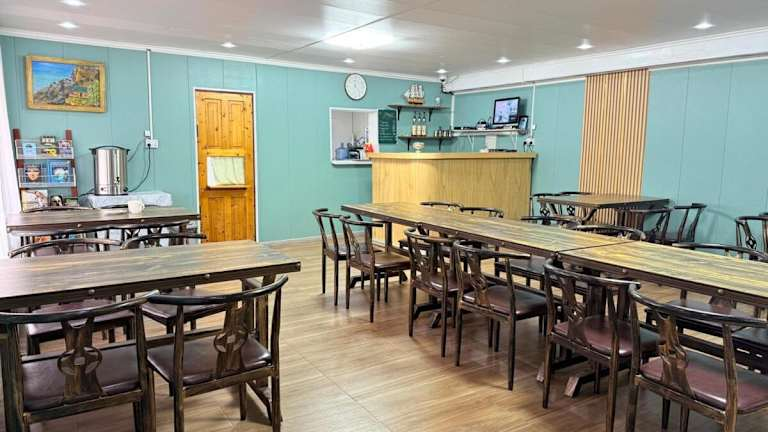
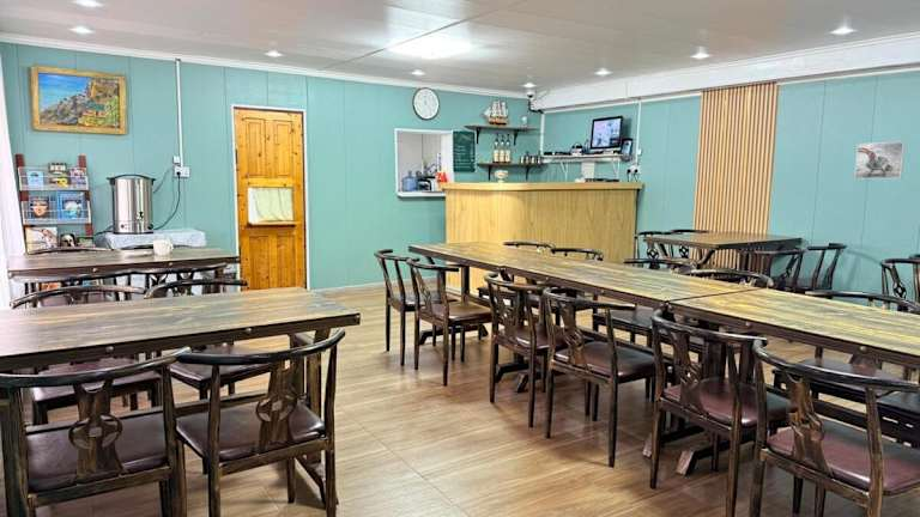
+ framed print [853,140,906,180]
